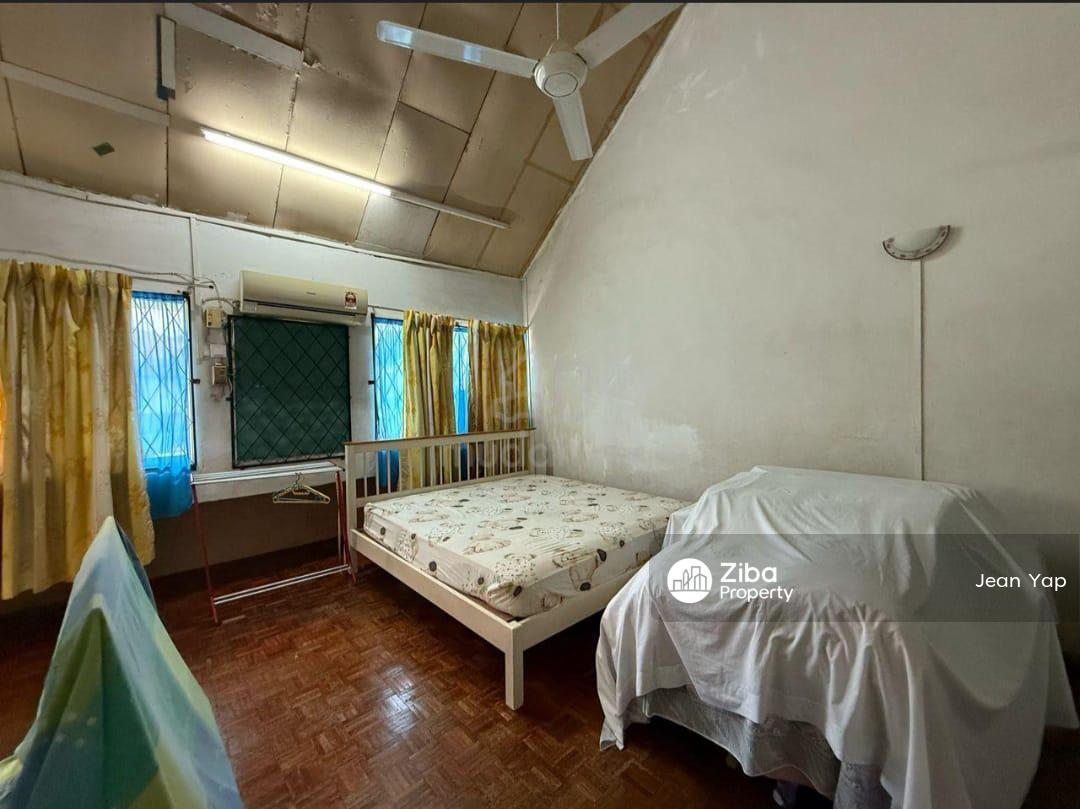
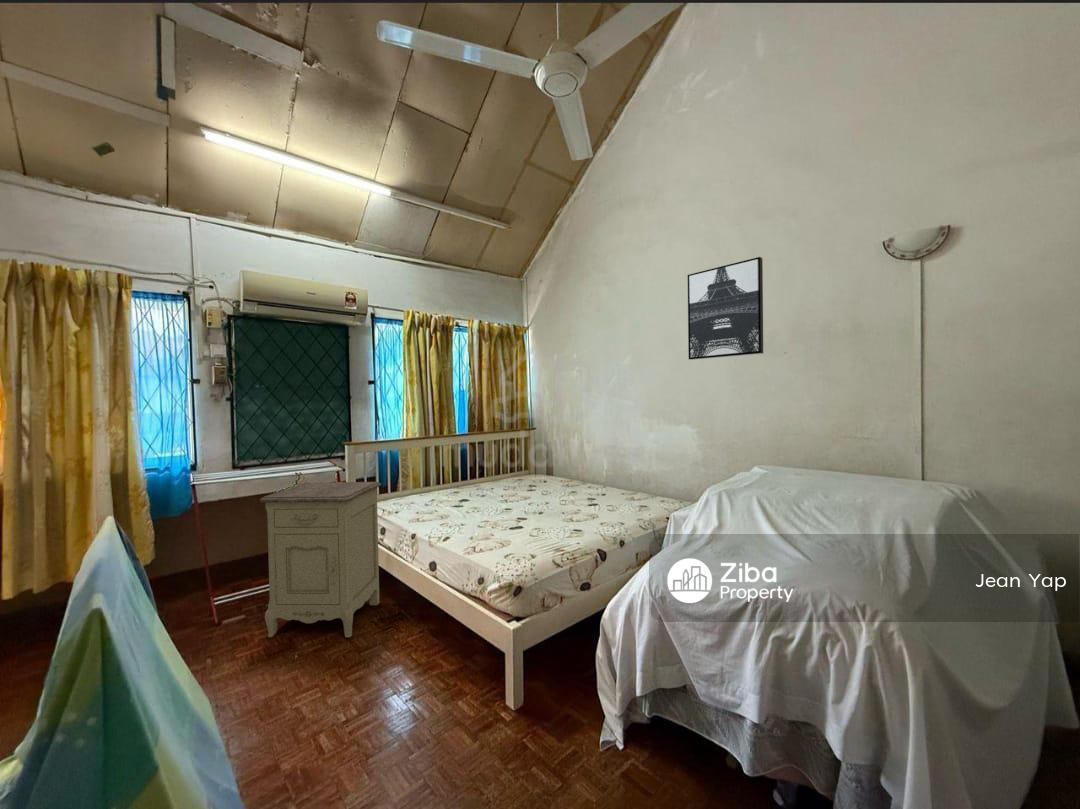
+ nightstand [259,481,382,638]
+ wall art [687,256,764,361]
